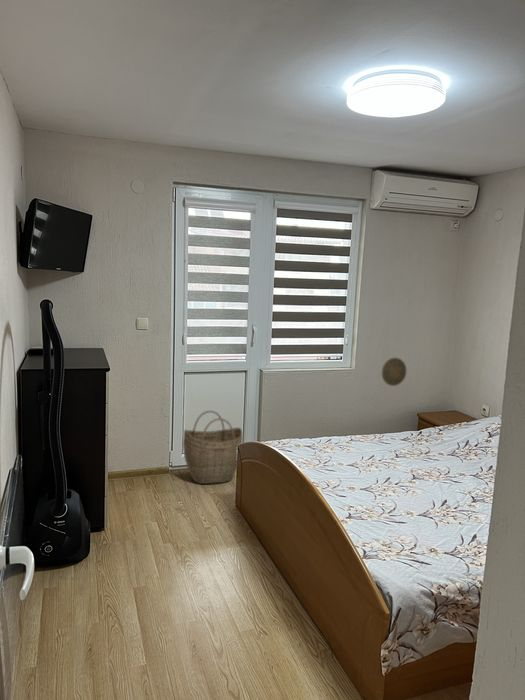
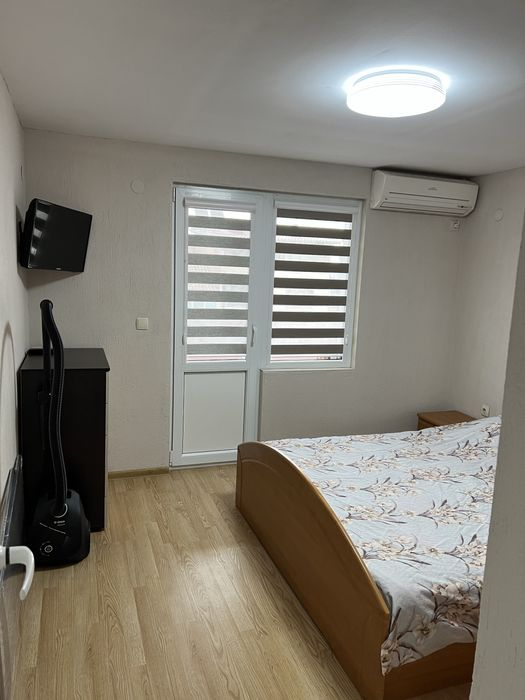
- woven basket [182,410,243,485]
- decorative plate [381,357,407,387]
